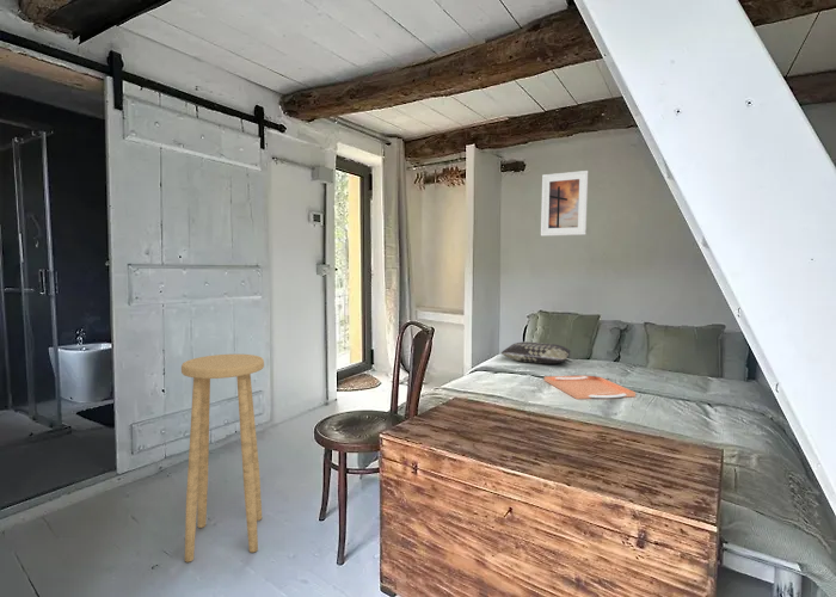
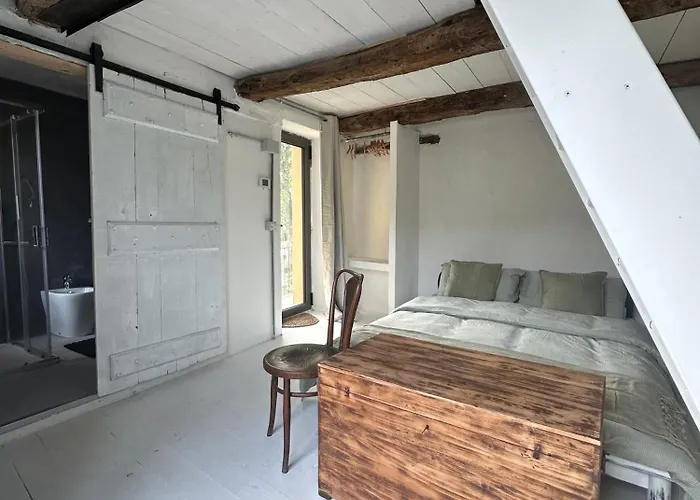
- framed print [540,170,589,238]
- stool [180,353,265,564]
- cushion [500,340,572,365]
- serving tray [543,374,637,400]
